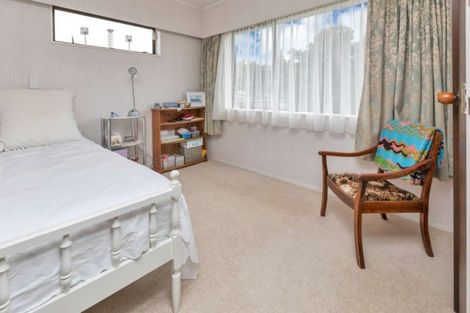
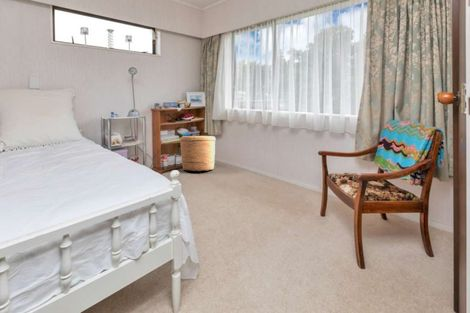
+ basket [179,135,217,172]
